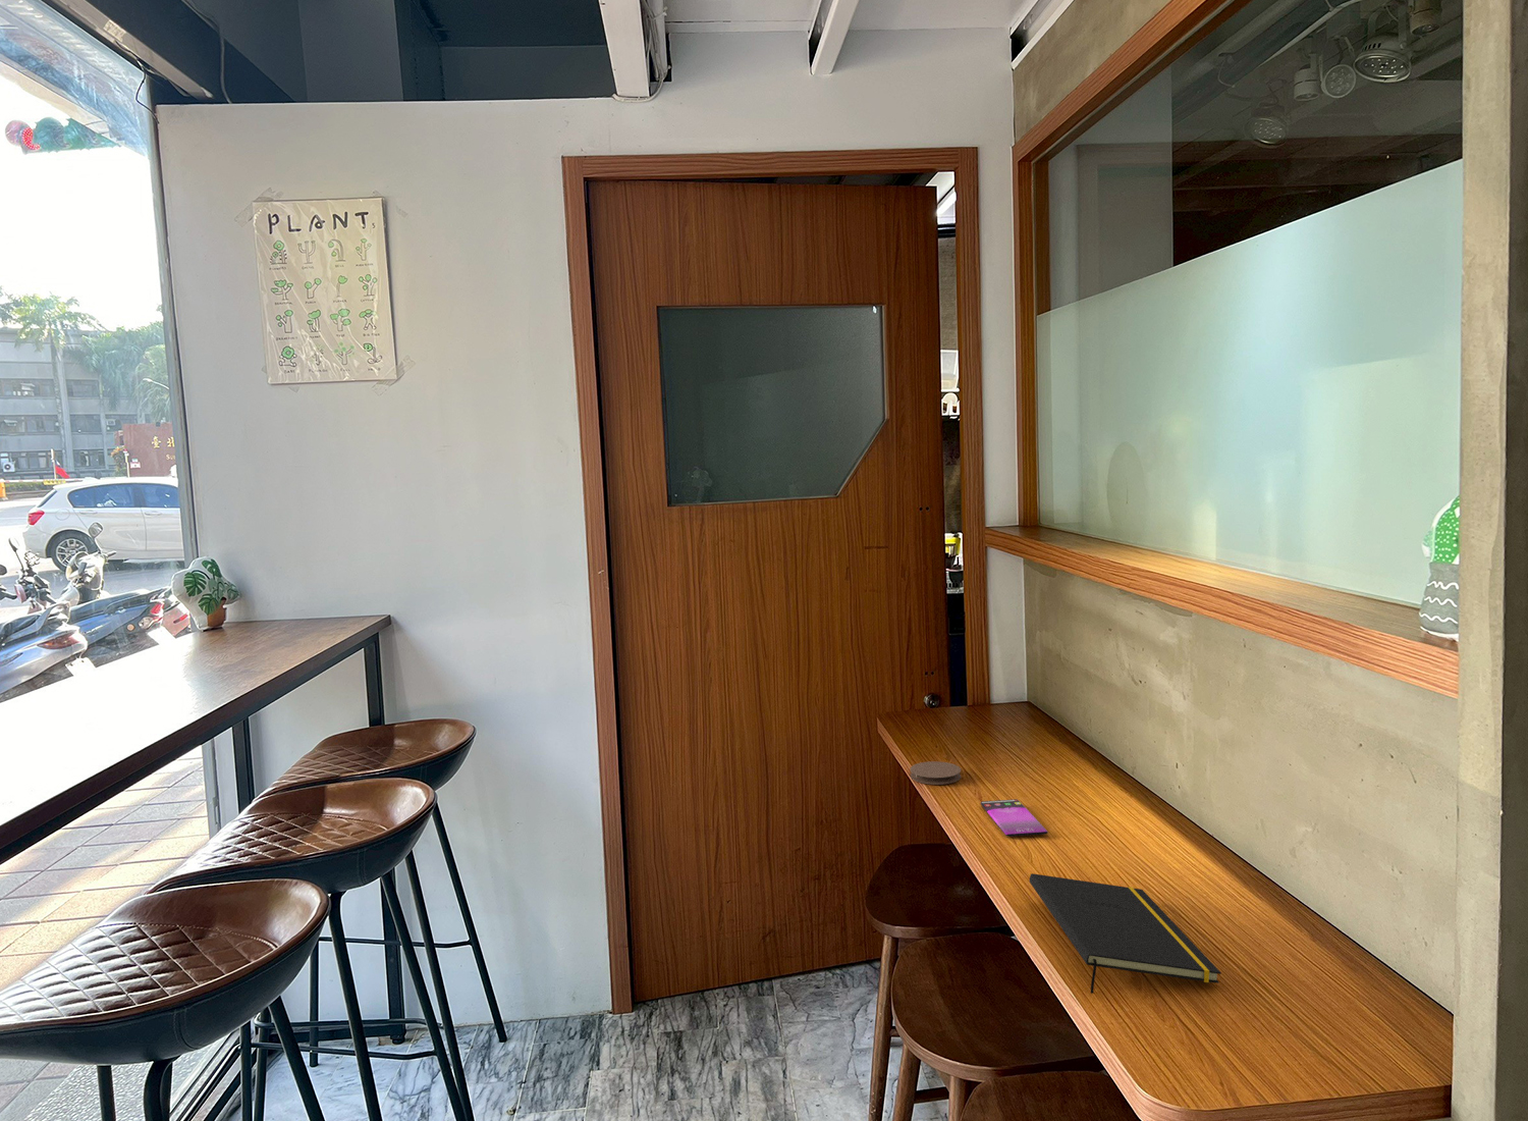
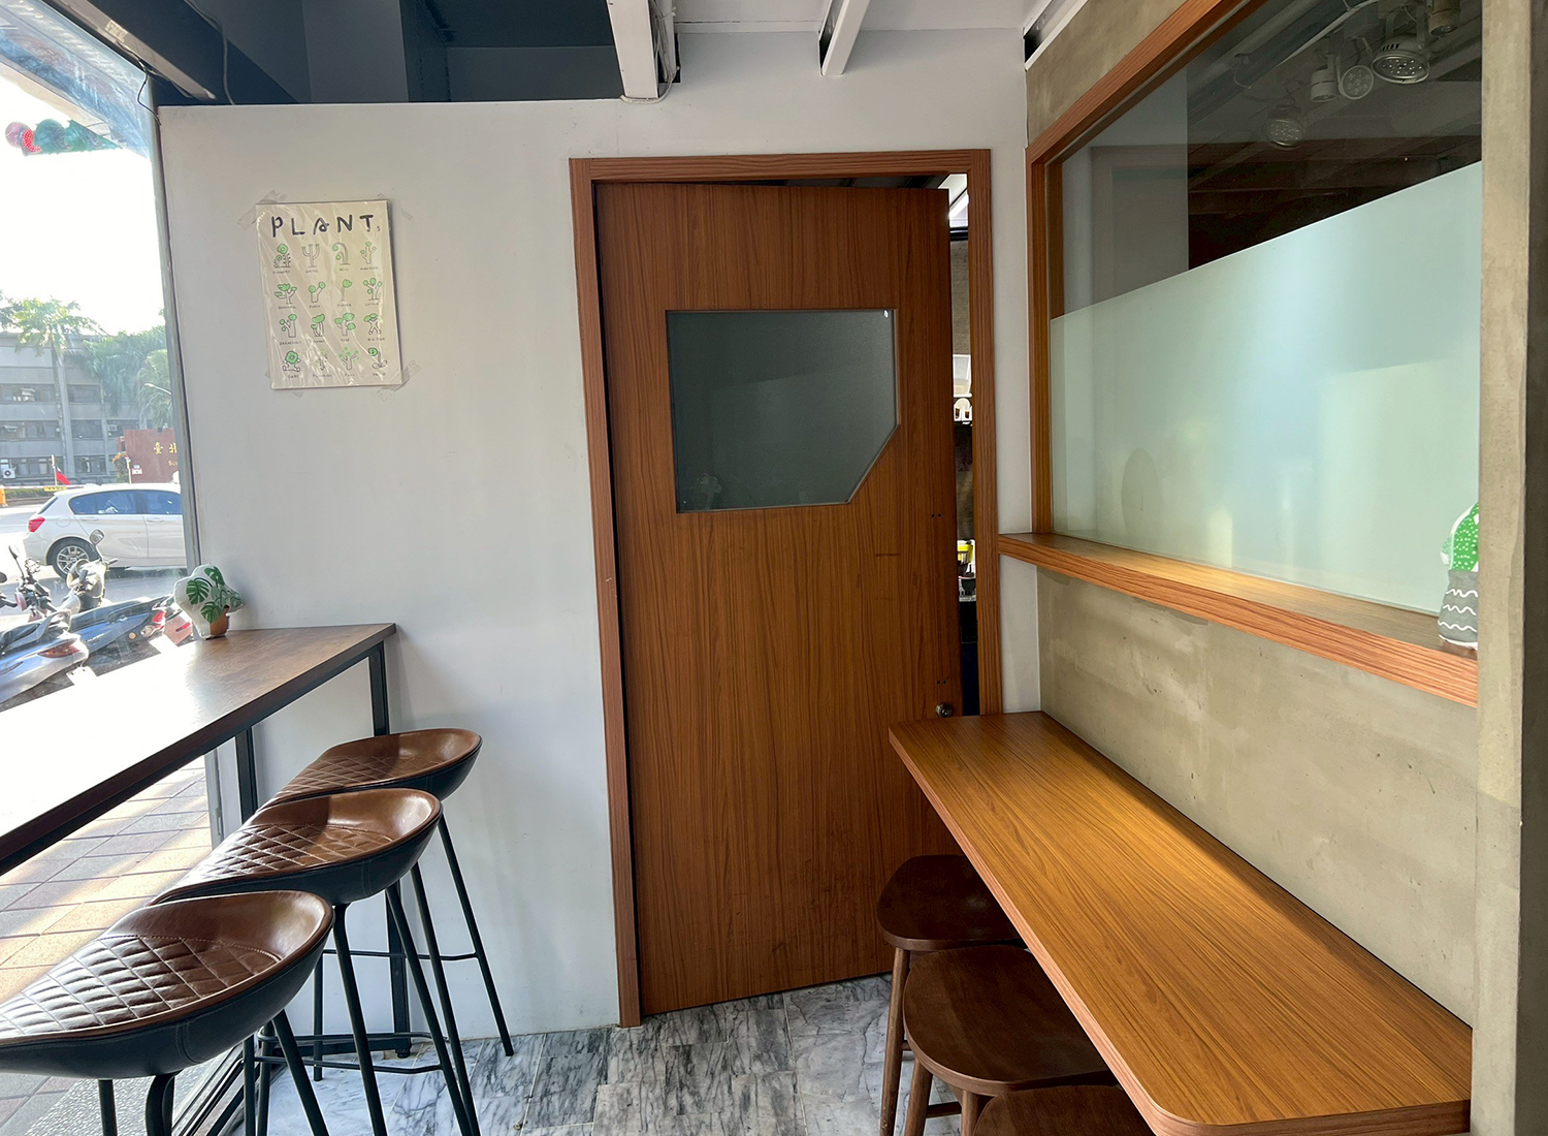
- notepad [1029,872,1222,994]
- smartphone [980,798,1049,837]
- coaster [910,760,962,785]
